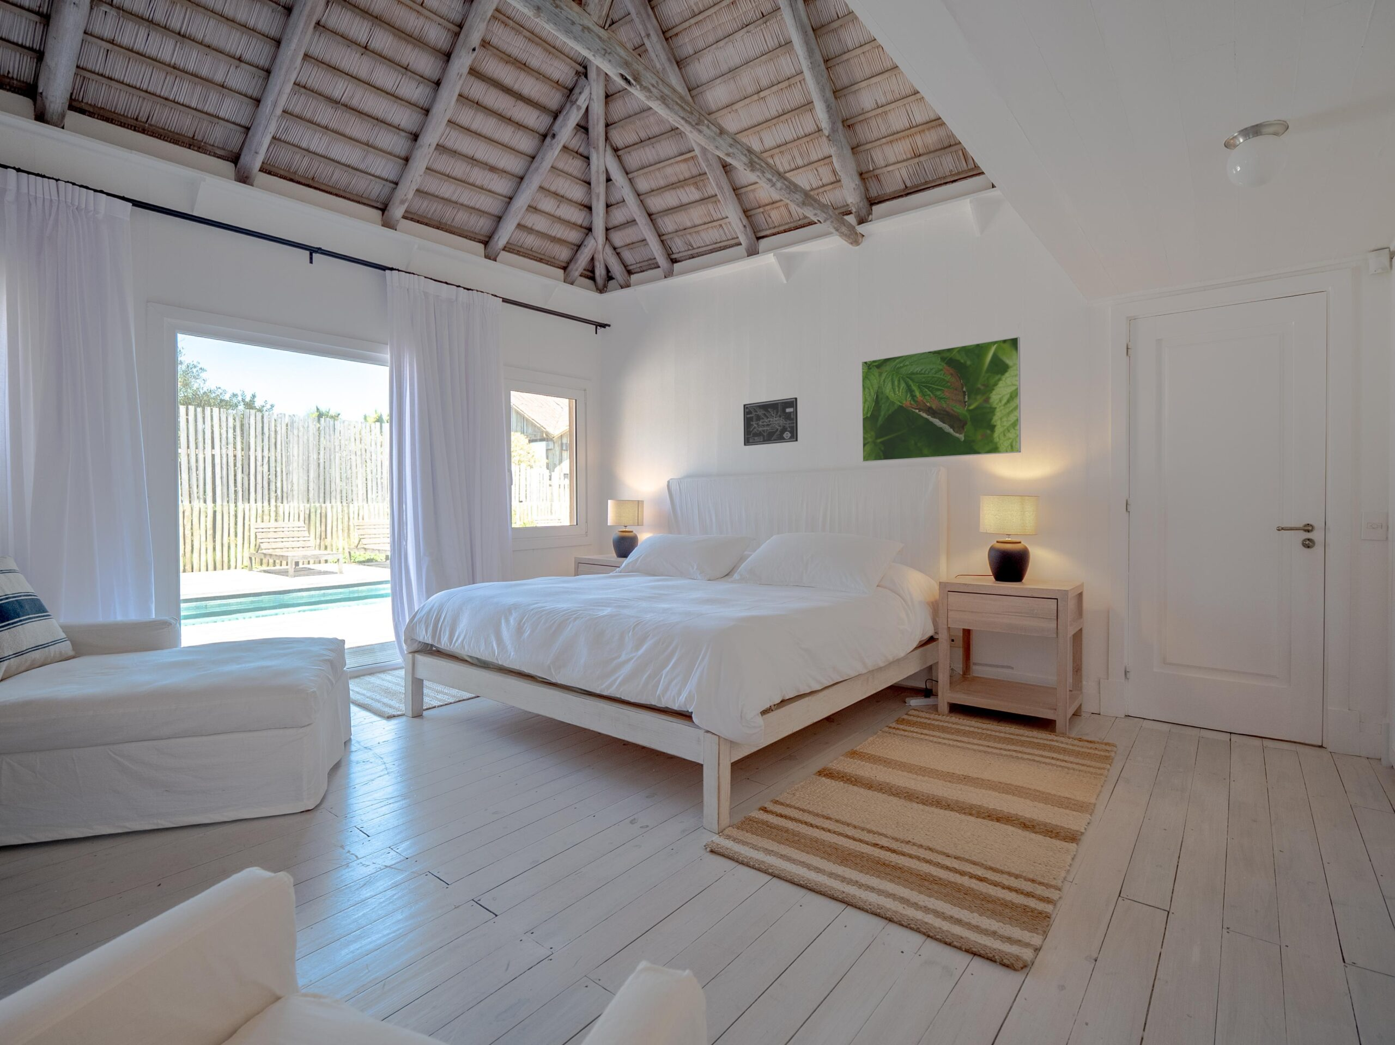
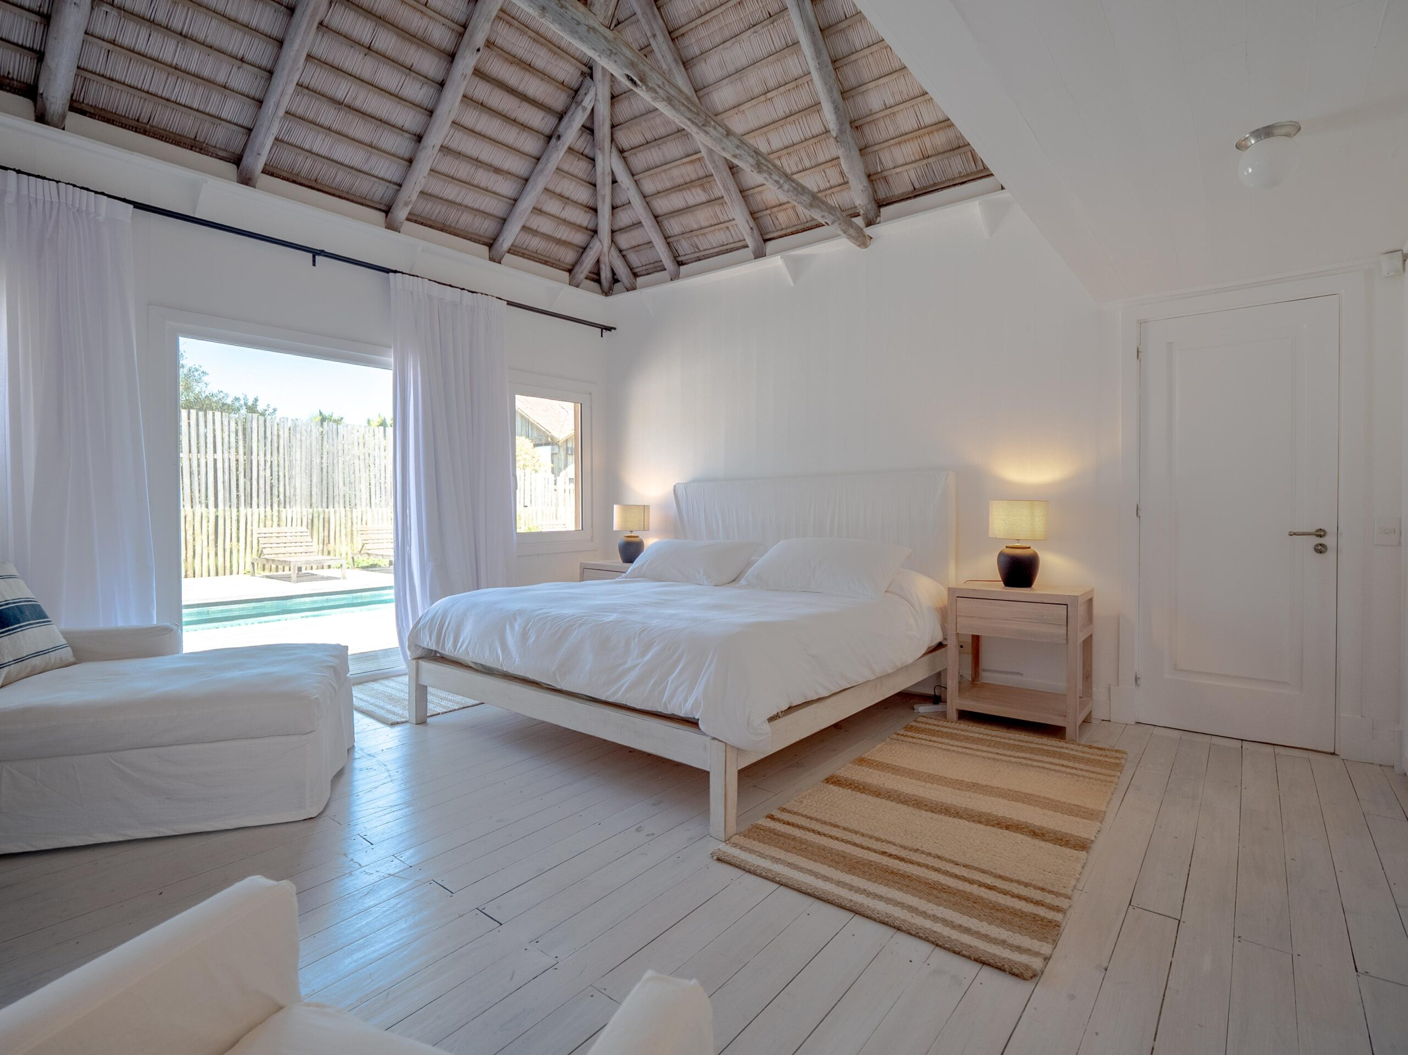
- wall art [743,396,799,447]
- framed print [861,336,1022,462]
